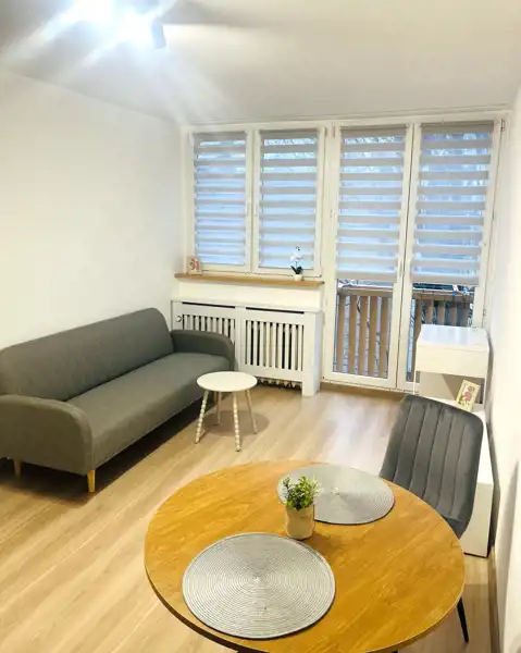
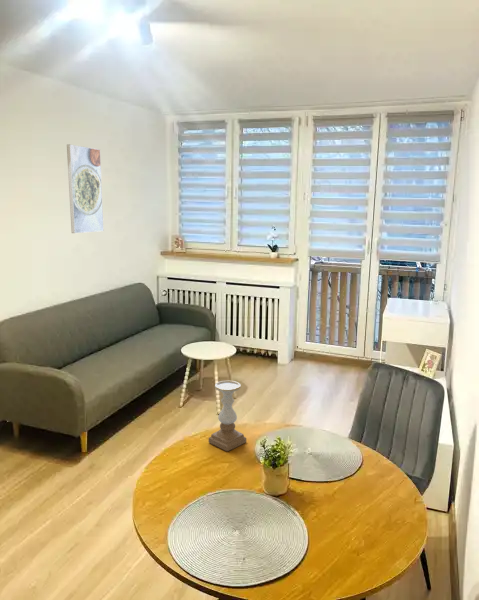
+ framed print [66,143,105,234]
+ candle holder [208,380,247,452]
